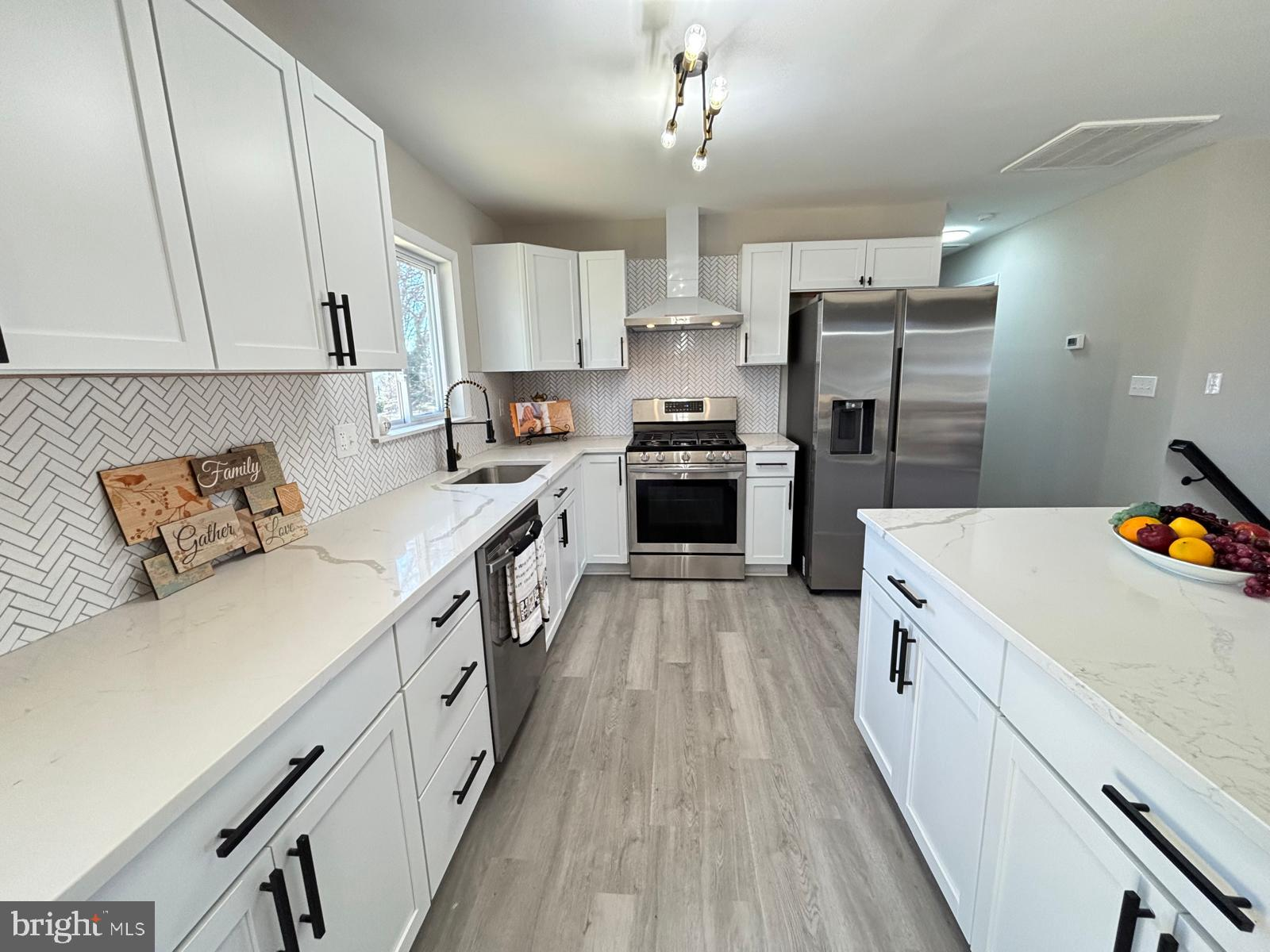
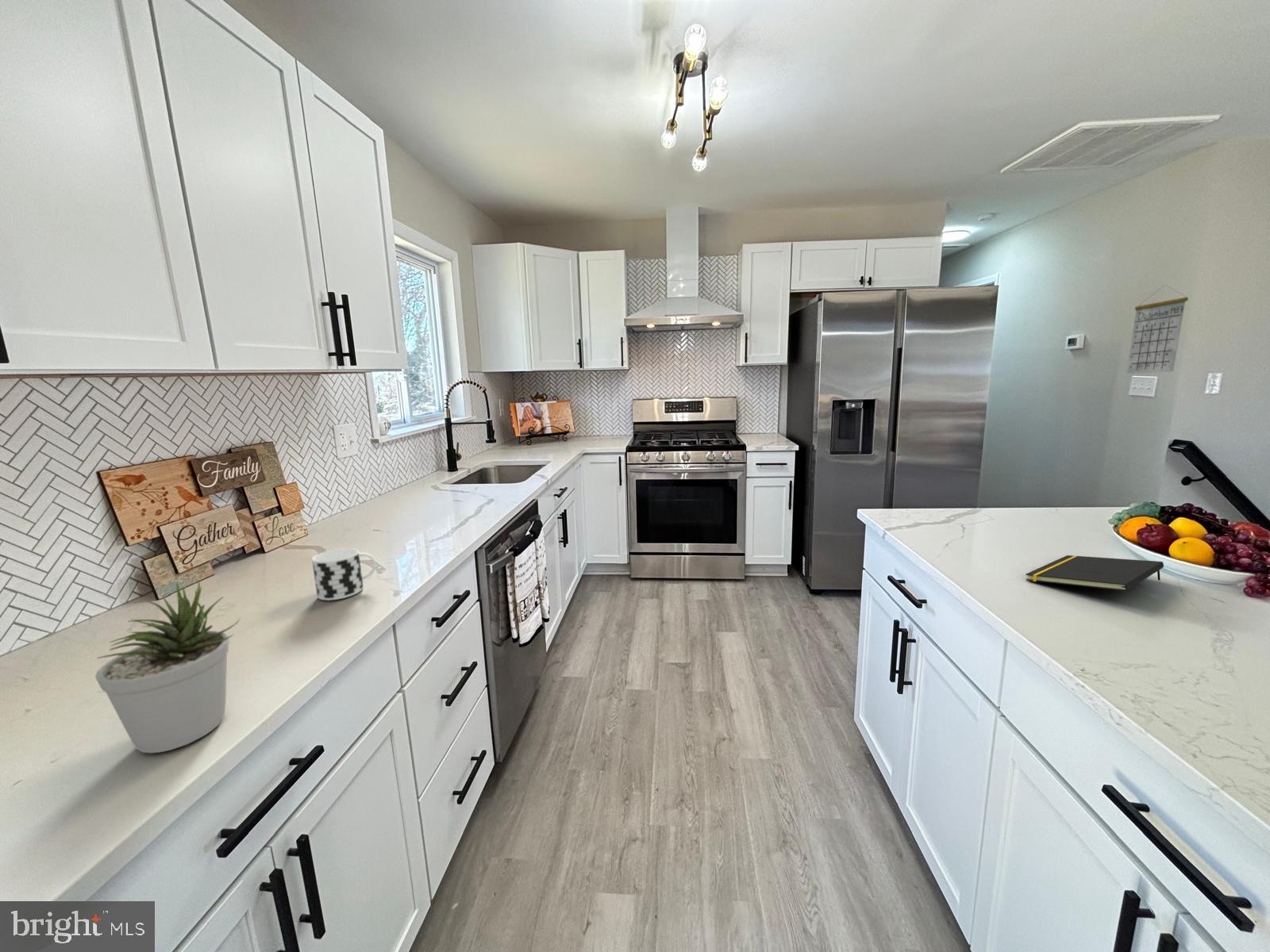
+ potted plant [94,579,241,754]
+ calendar [1126,284,1189,374]
+ cup [311,547,377,601]
+ notepad [1025,555,1164,592]
